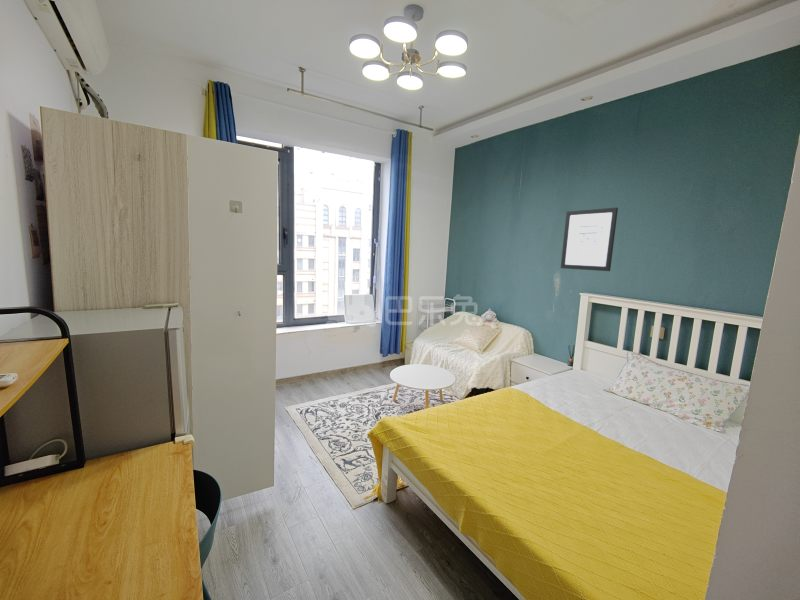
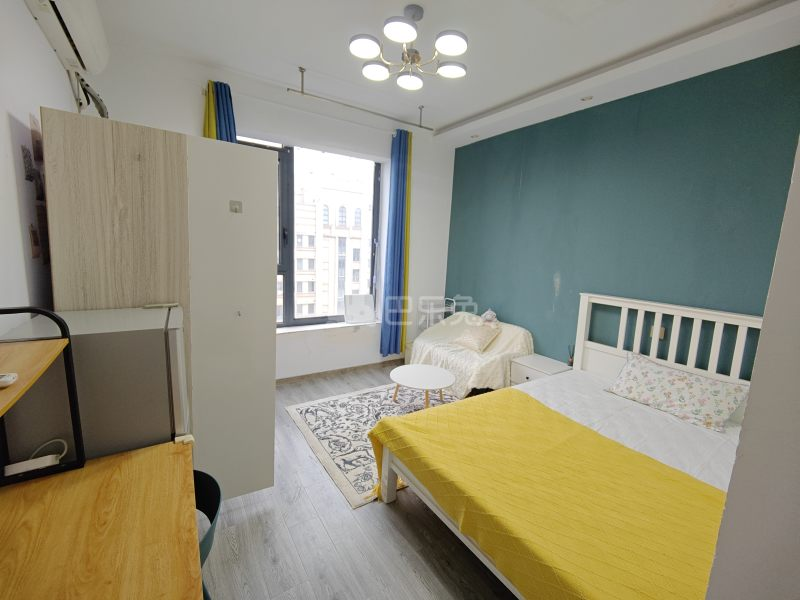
- wall art [560,207,619,272]
